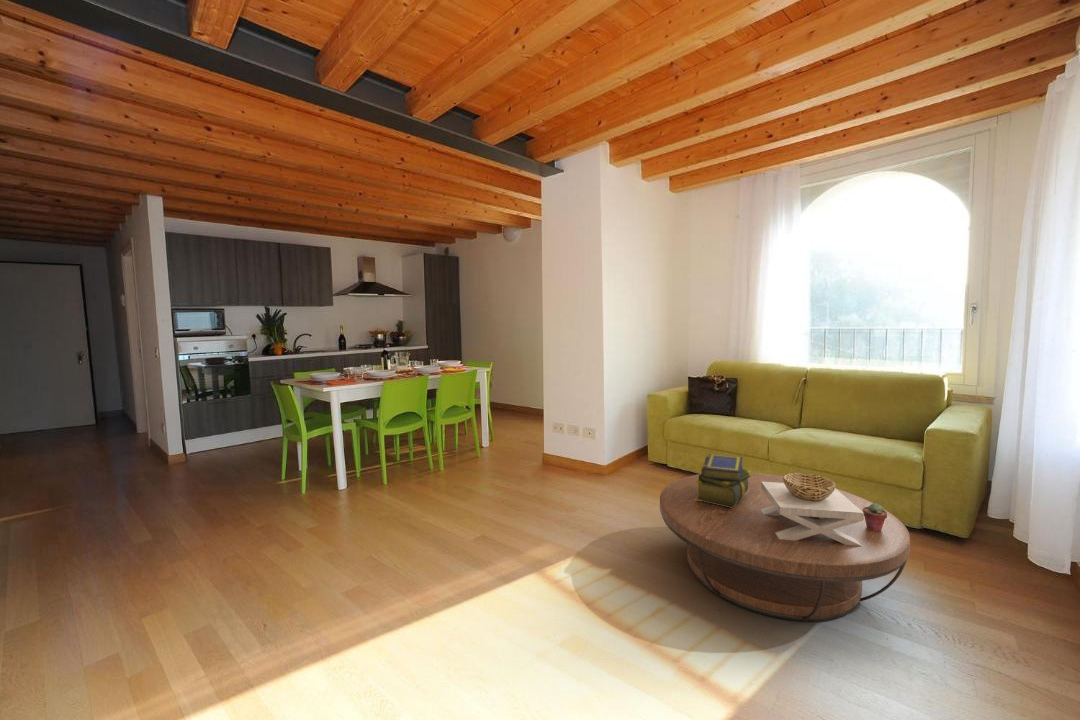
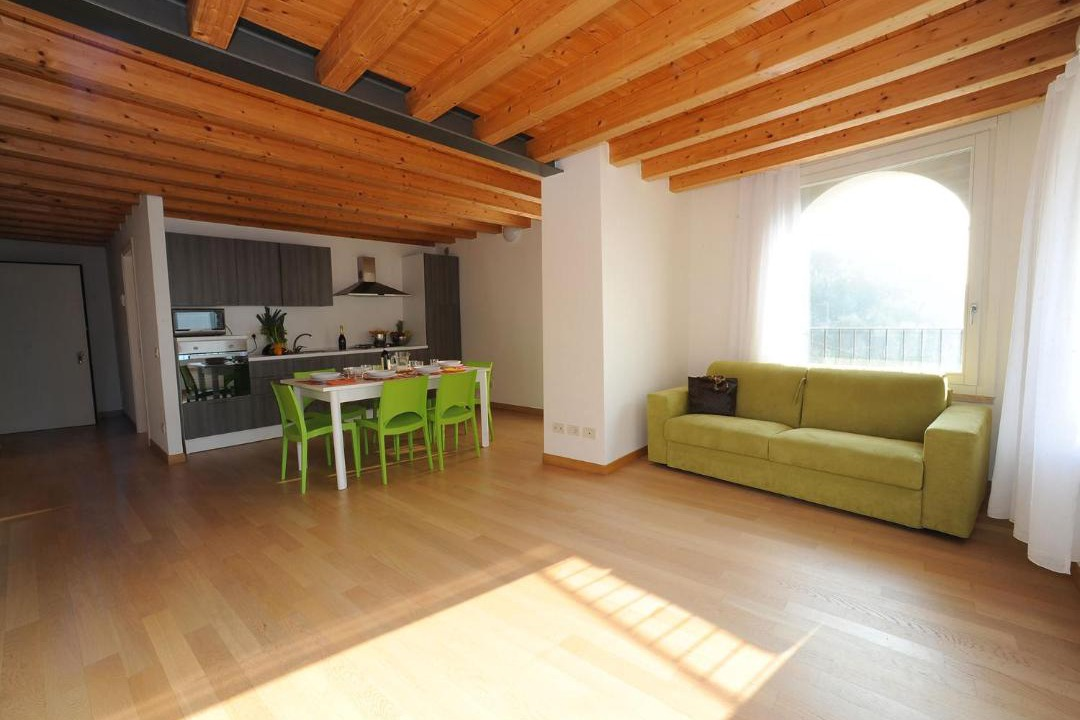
- coffee table [659,472,911,622]
- stack of books [695,453,753,508]
- decorative bowl [761,472,864,546]
- potted succulent [862,502,887,531]
